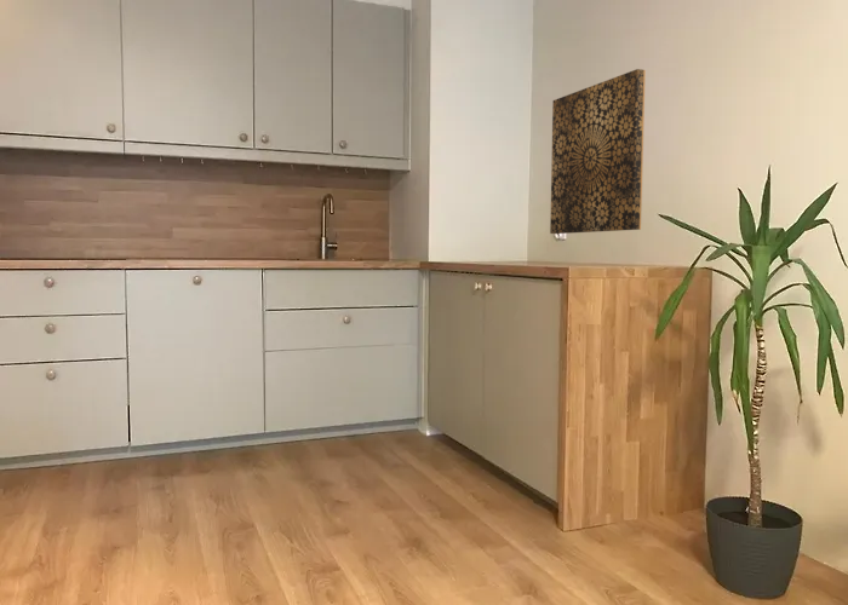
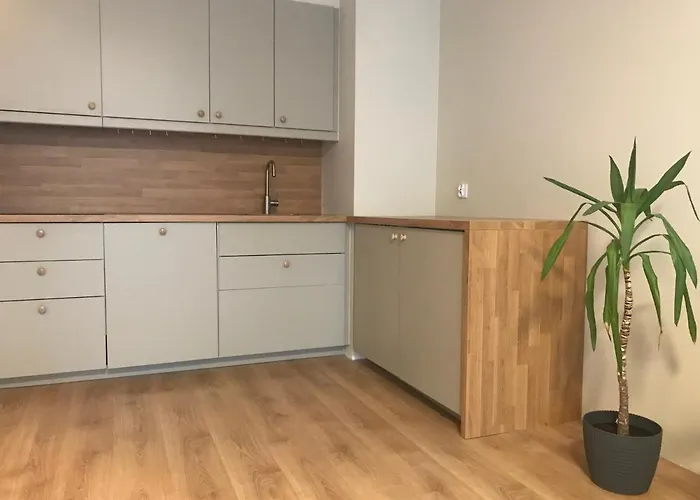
- wall art [549,68,647,235]
